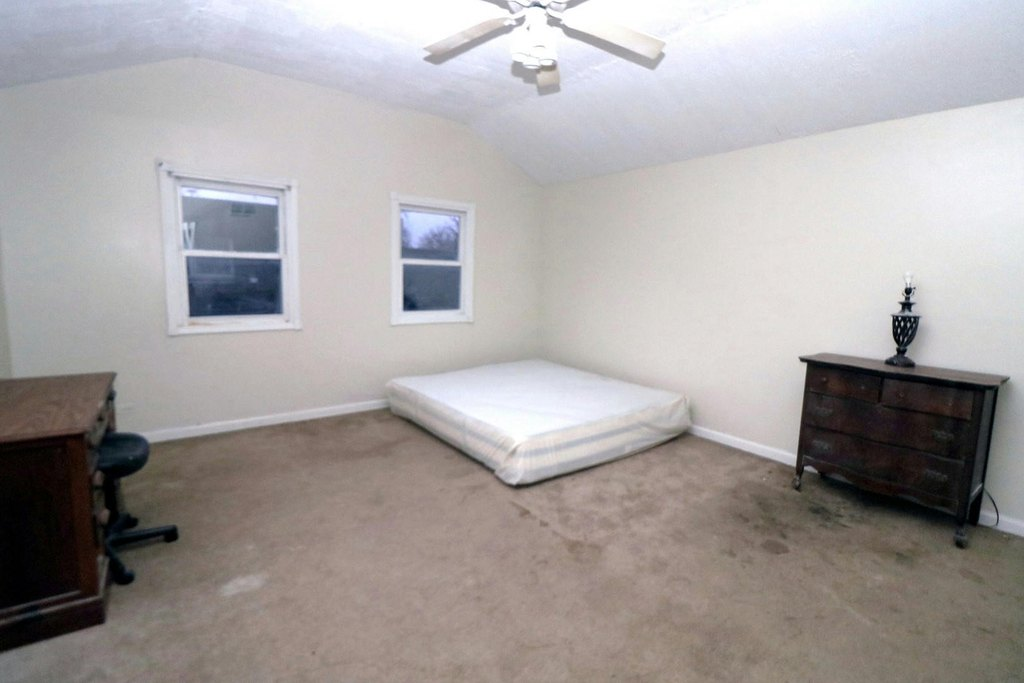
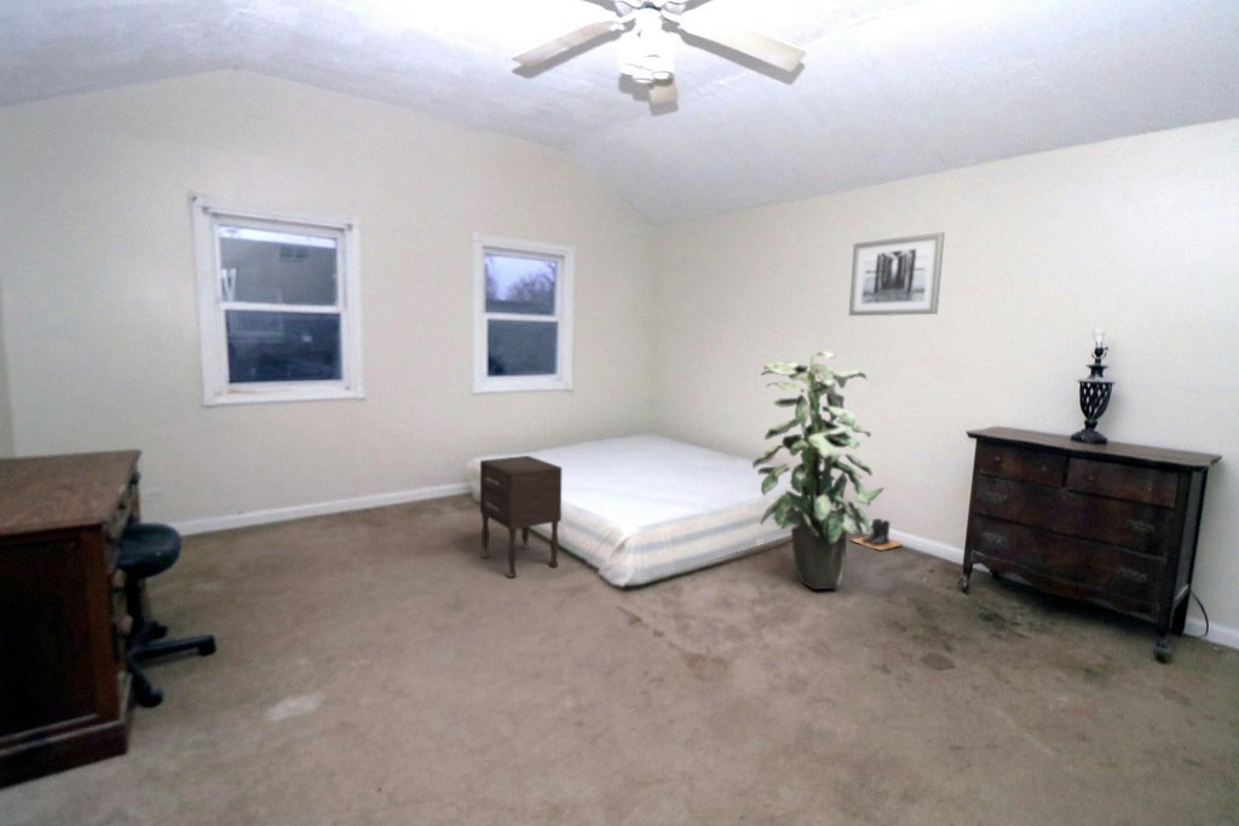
+ boots [848,518,905,551]
+ nightstand [479,455,563,578]
+ indoor plant [751,351,886,590]
+ wall art [848,231,946,317]
